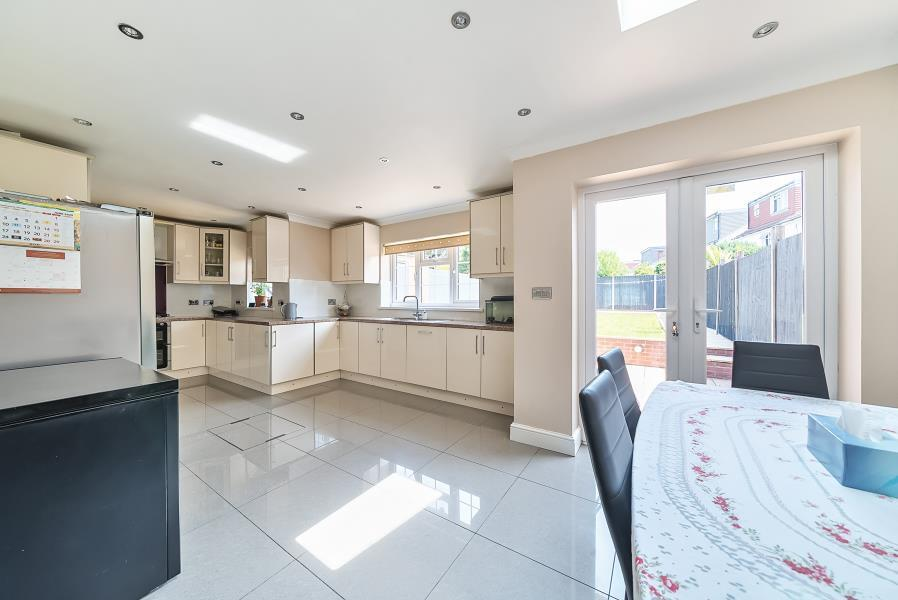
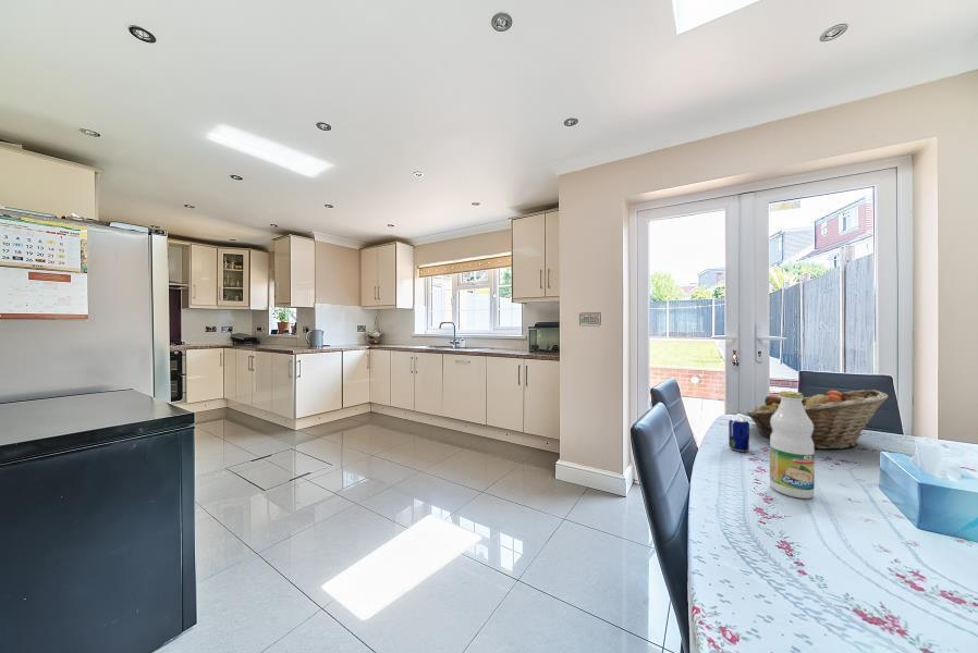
+ fruit basket [745,389,889,451]
+ bottle [769,390,816,500]
+ beer can [728,416,750,453]
